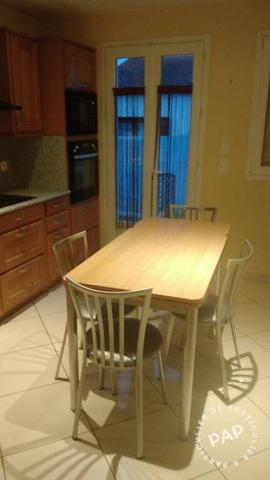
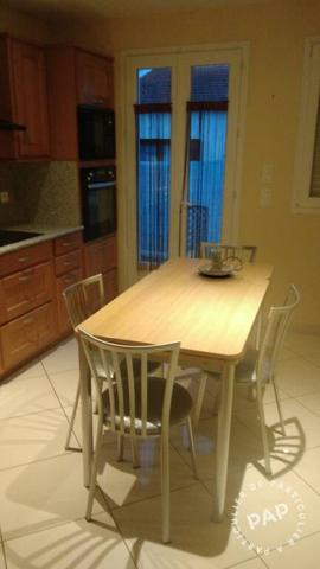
+ candle holder [197,248,244,276]
